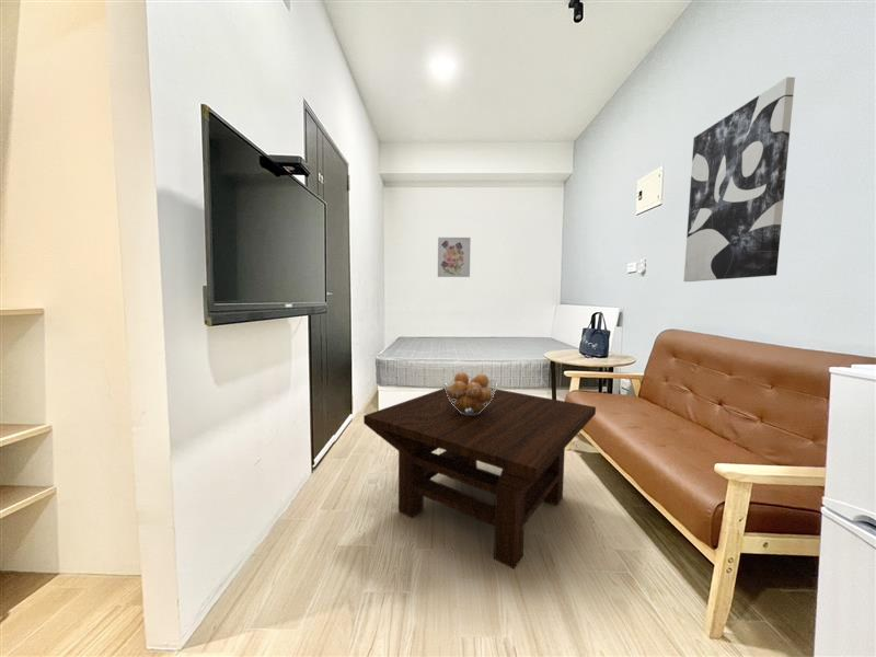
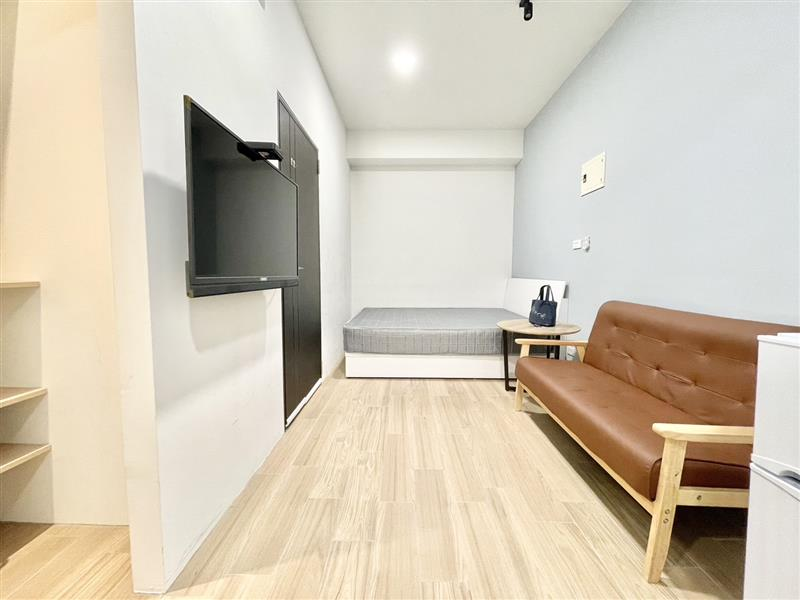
- coffee table [362,387,597,569]
- wall art [437,237,472,278]
- wall art [682,77,796,283]
- fruit basket [442,371,498,415]
